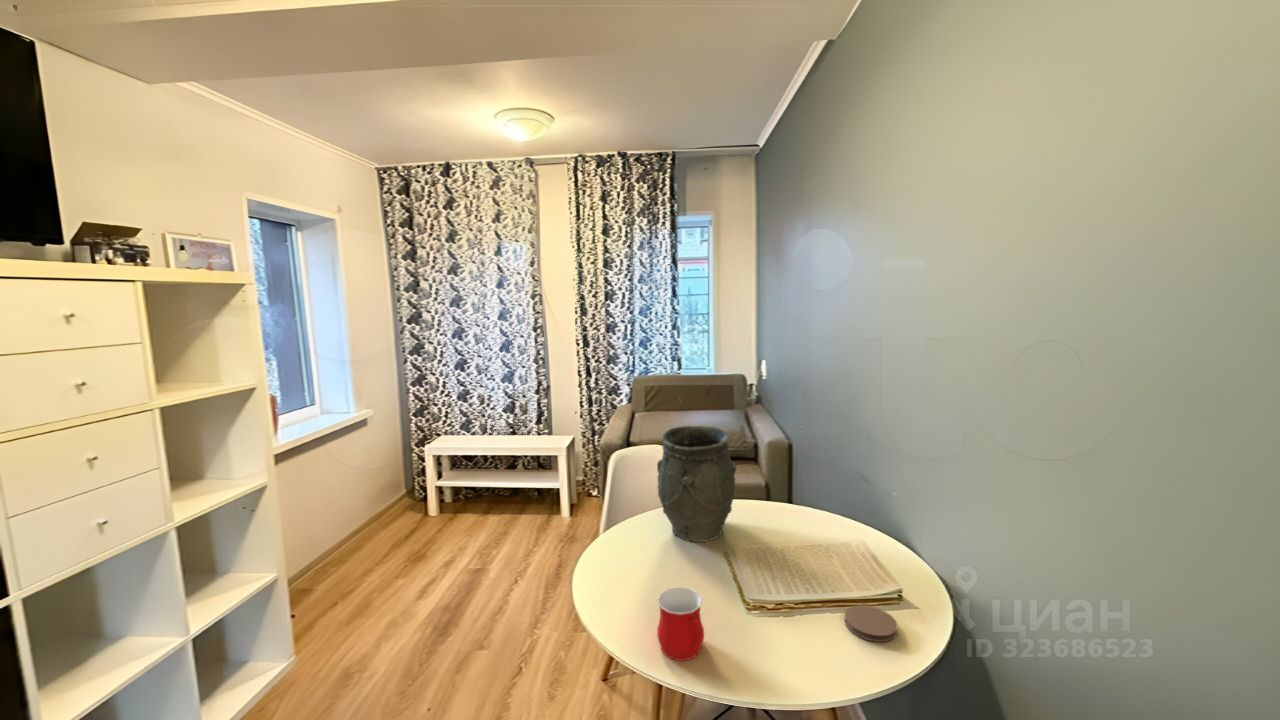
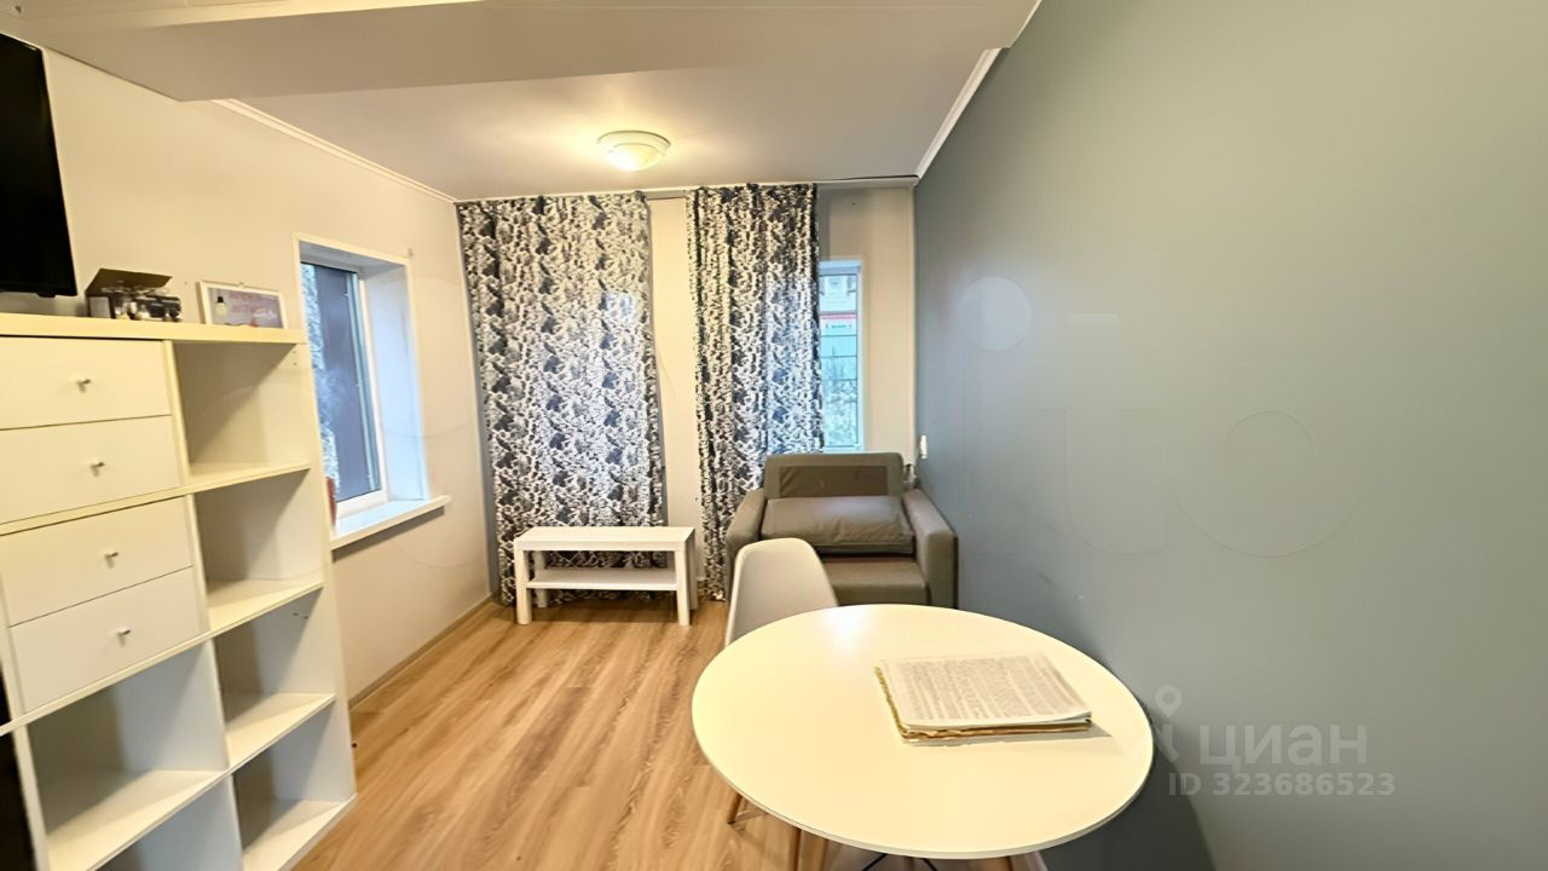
- coaster [844,604,898,643]
- vase [656,425,738,543]
- mug [656,586,705,662]
